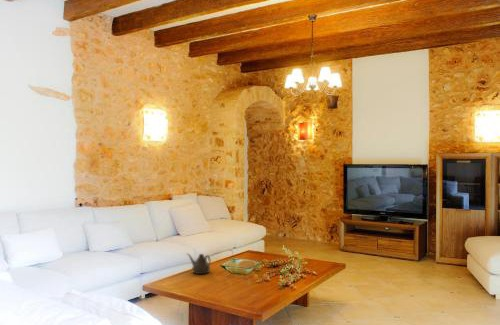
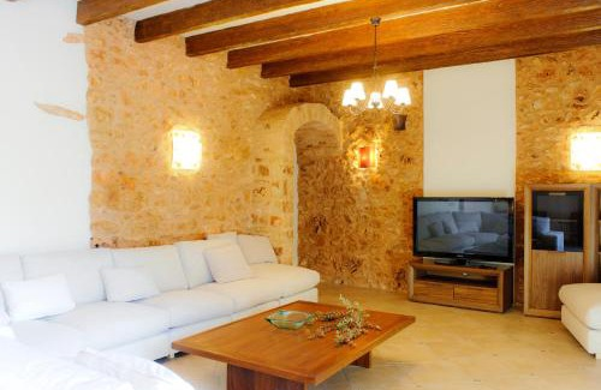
- teapot [186,252,212,275]
